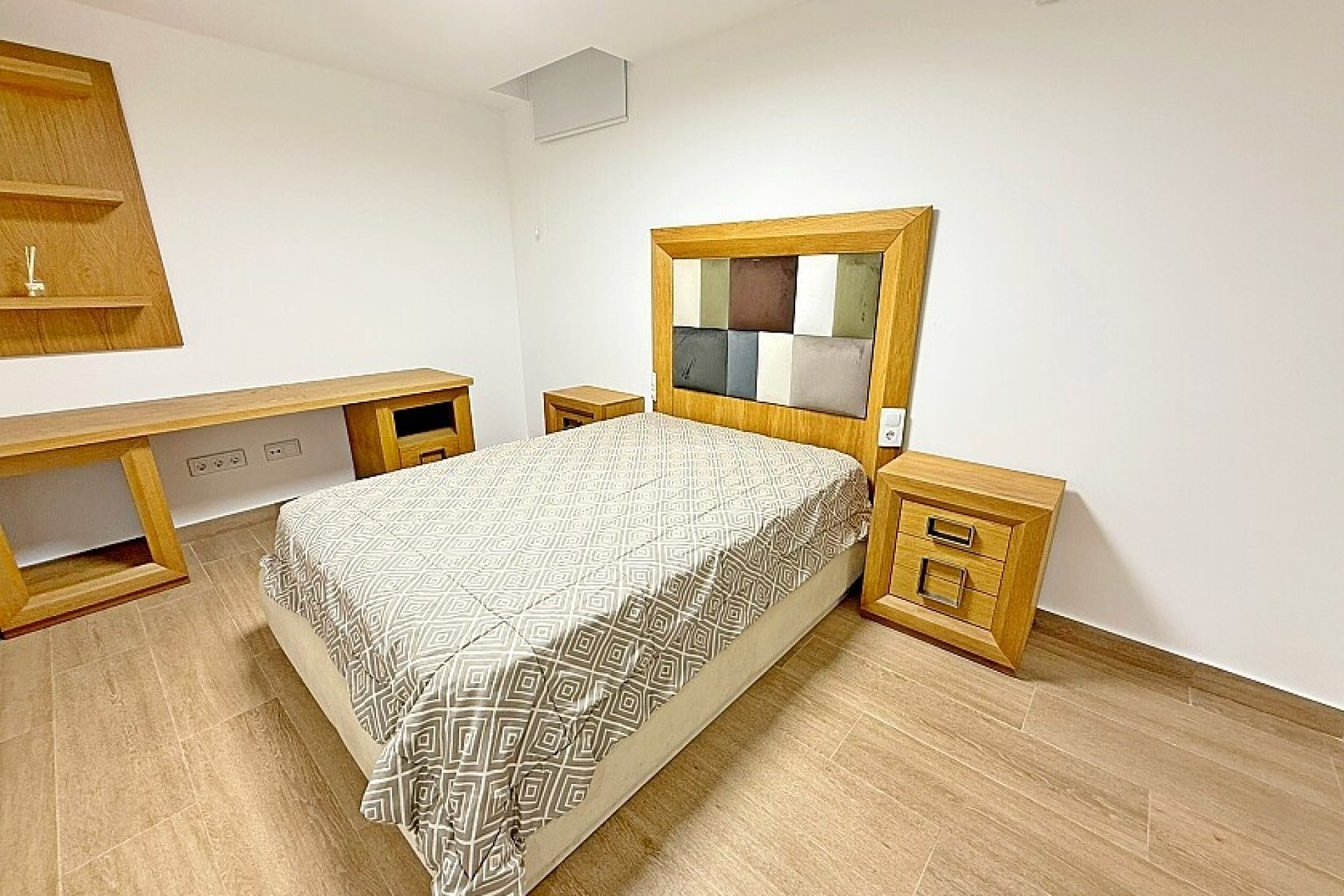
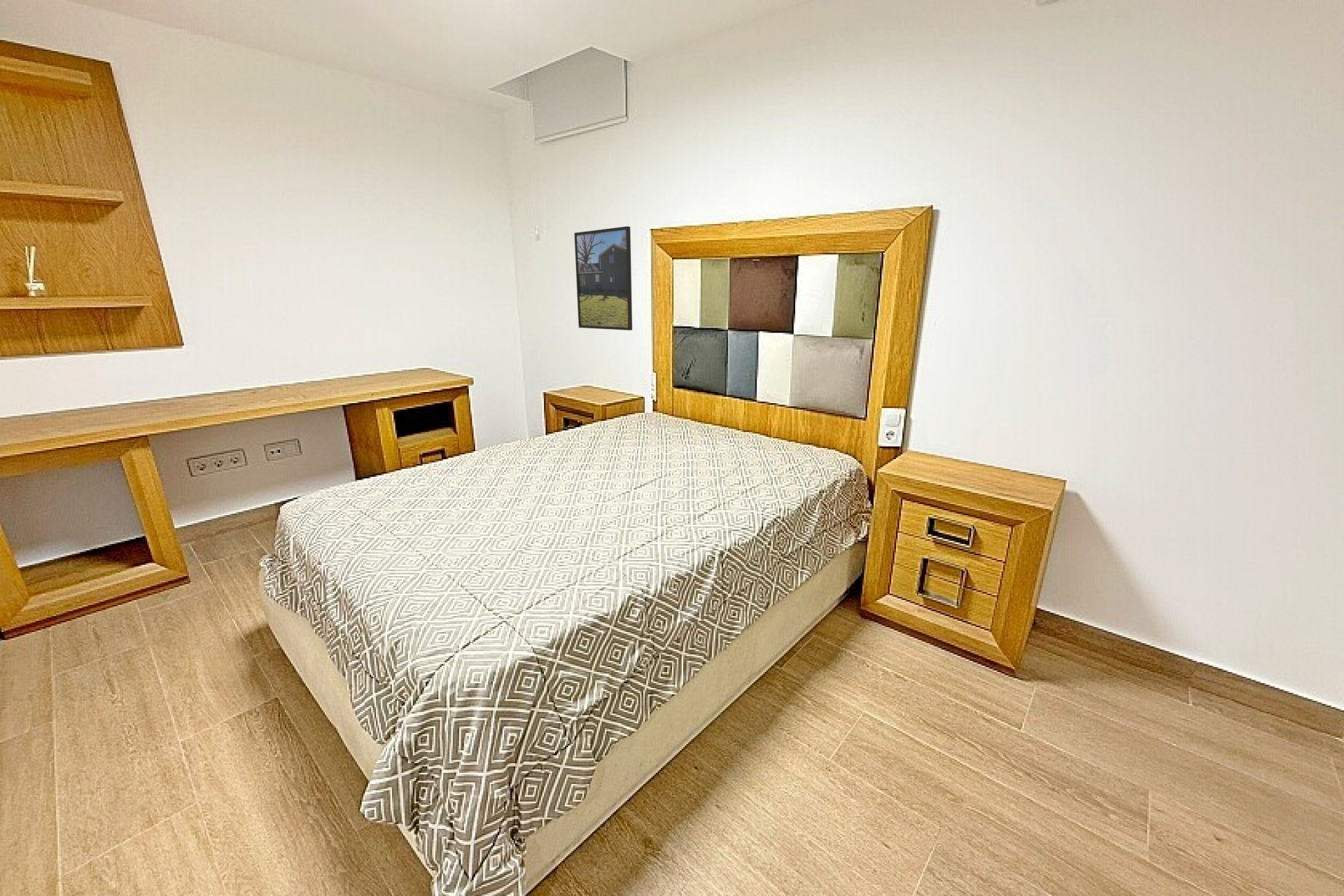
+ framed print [574,225,633,331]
